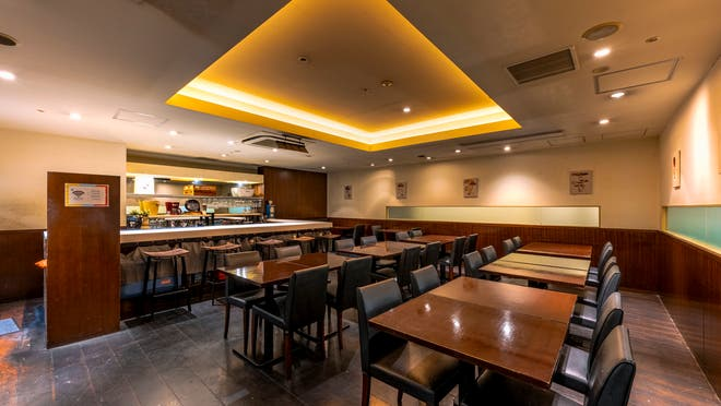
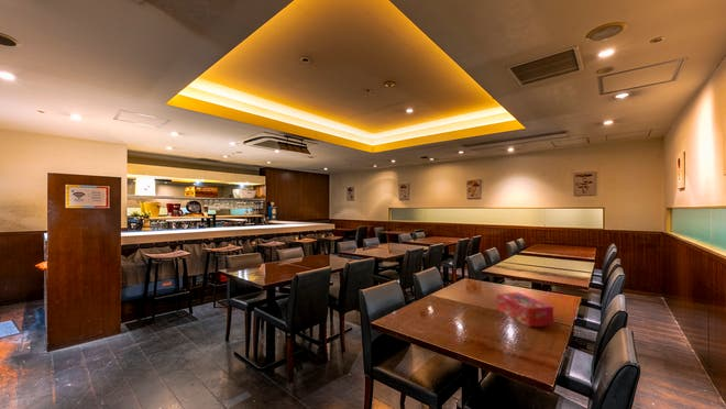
+ tissue box [495,291,554,328]
